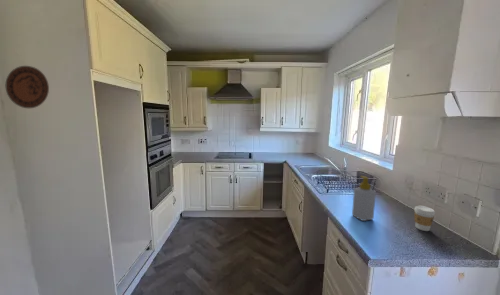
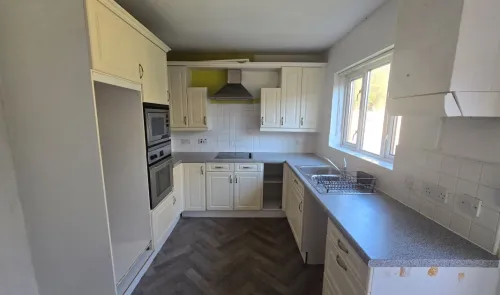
- coffee cup [413,205,436,232]
- decorative plate [5,65,50,109]
- soap bottle [351,175,377,222]
